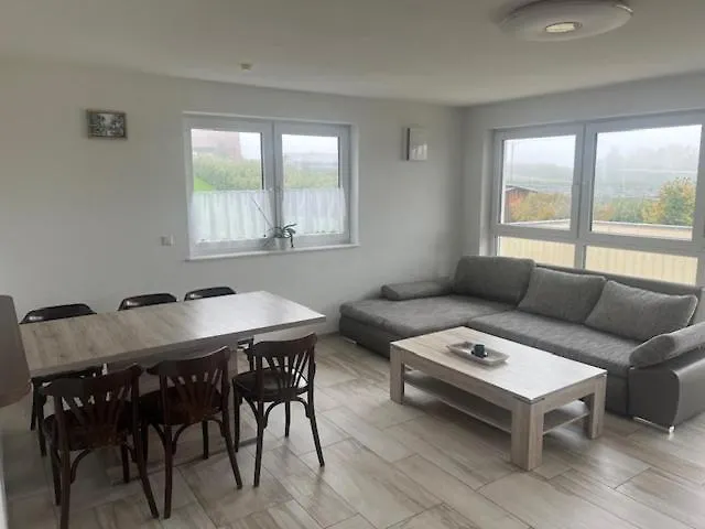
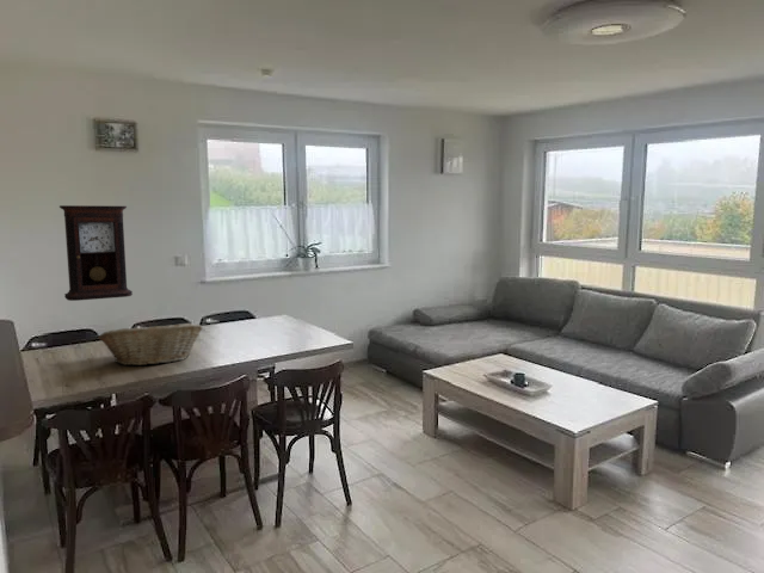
+ fruit basket [97,322,203,366]
+ pendulum clock [58,204,134,302]
